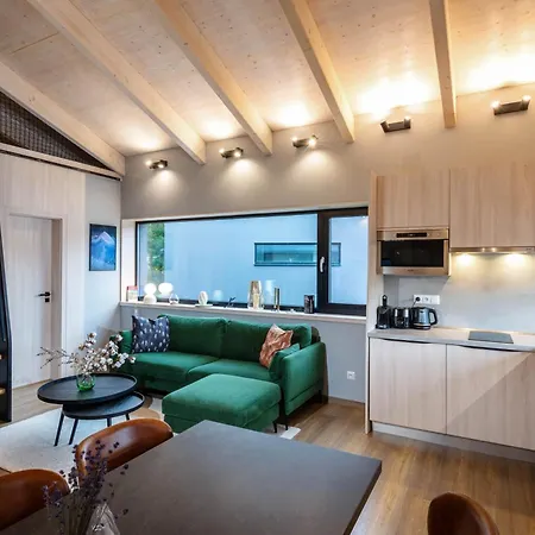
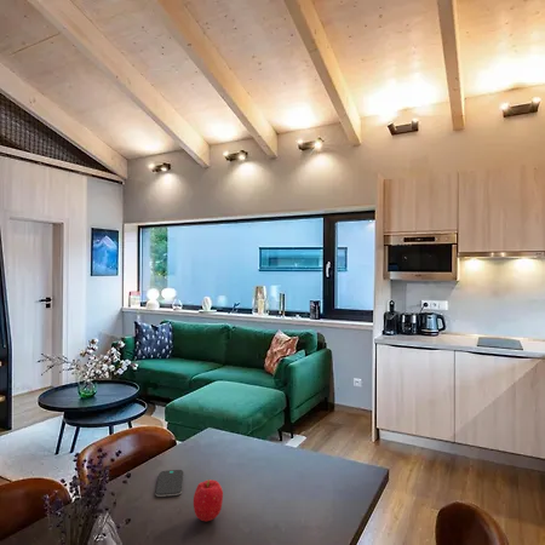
+ smartphone [155,469,184,498]
+ fruit [193,478,224,522]
